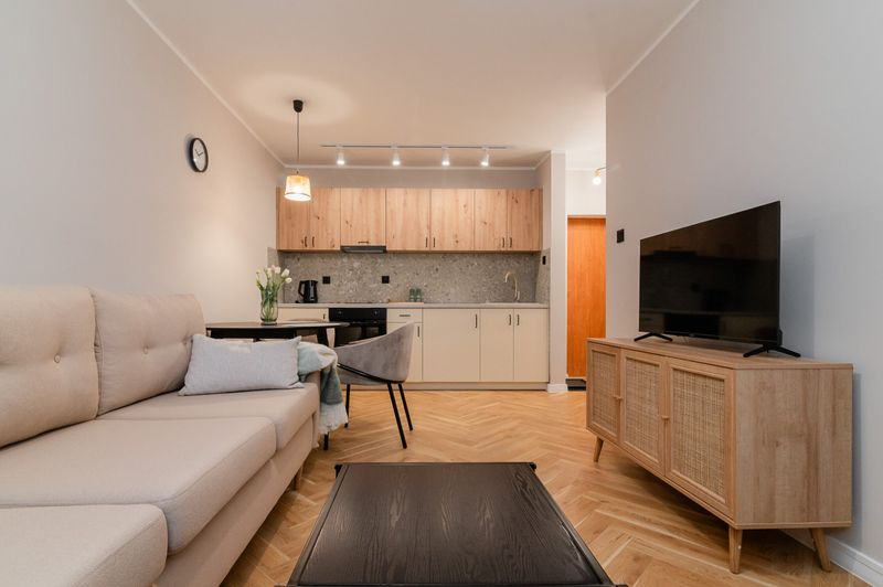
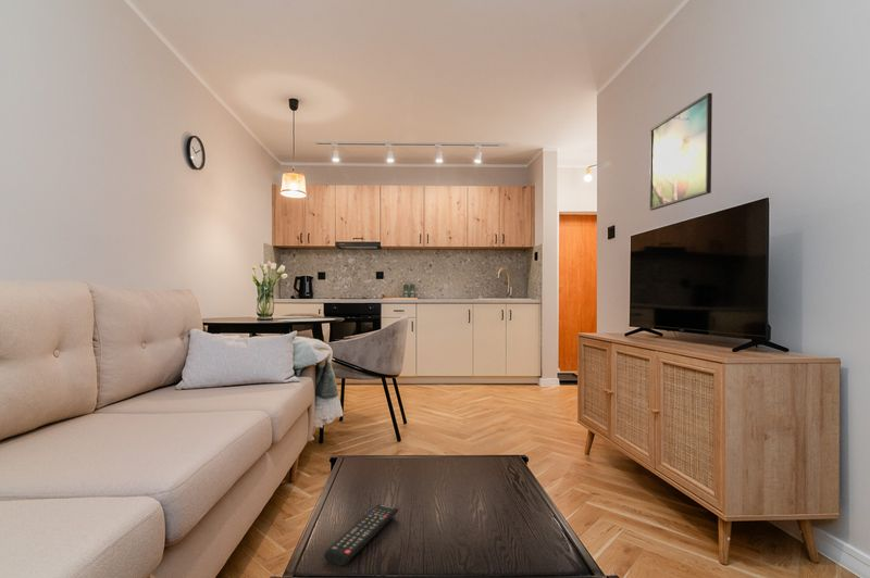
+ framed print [648,92,713,212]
+ remote control [323,503,399,567]
